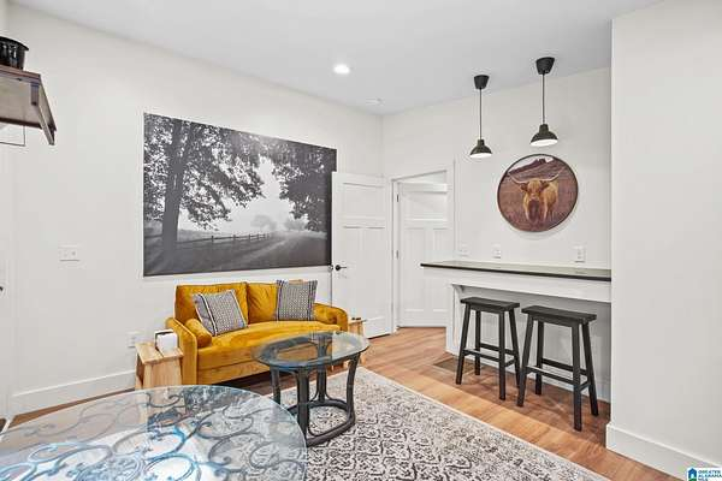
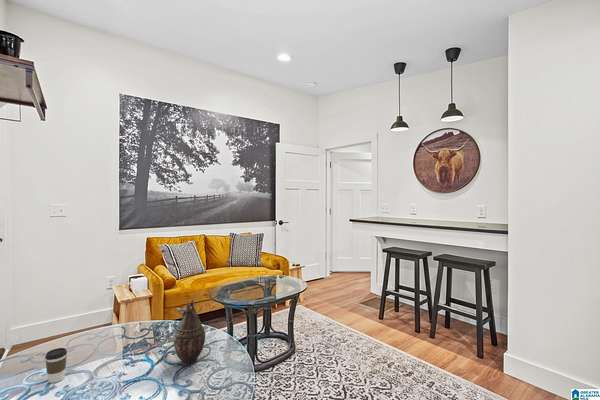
+ decorative vase [172,298,206,366]
+ coffee cup [44,347,68,384]
